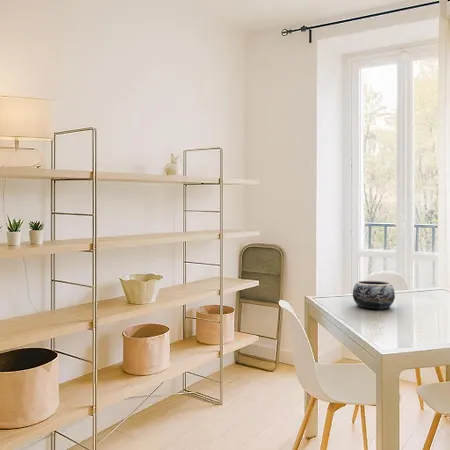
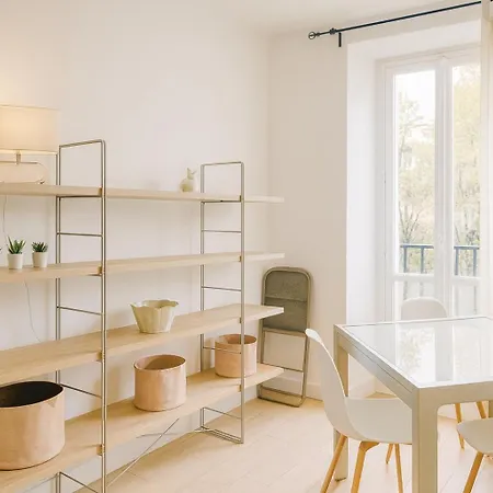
- decorative bowl [352,280,396,310]
